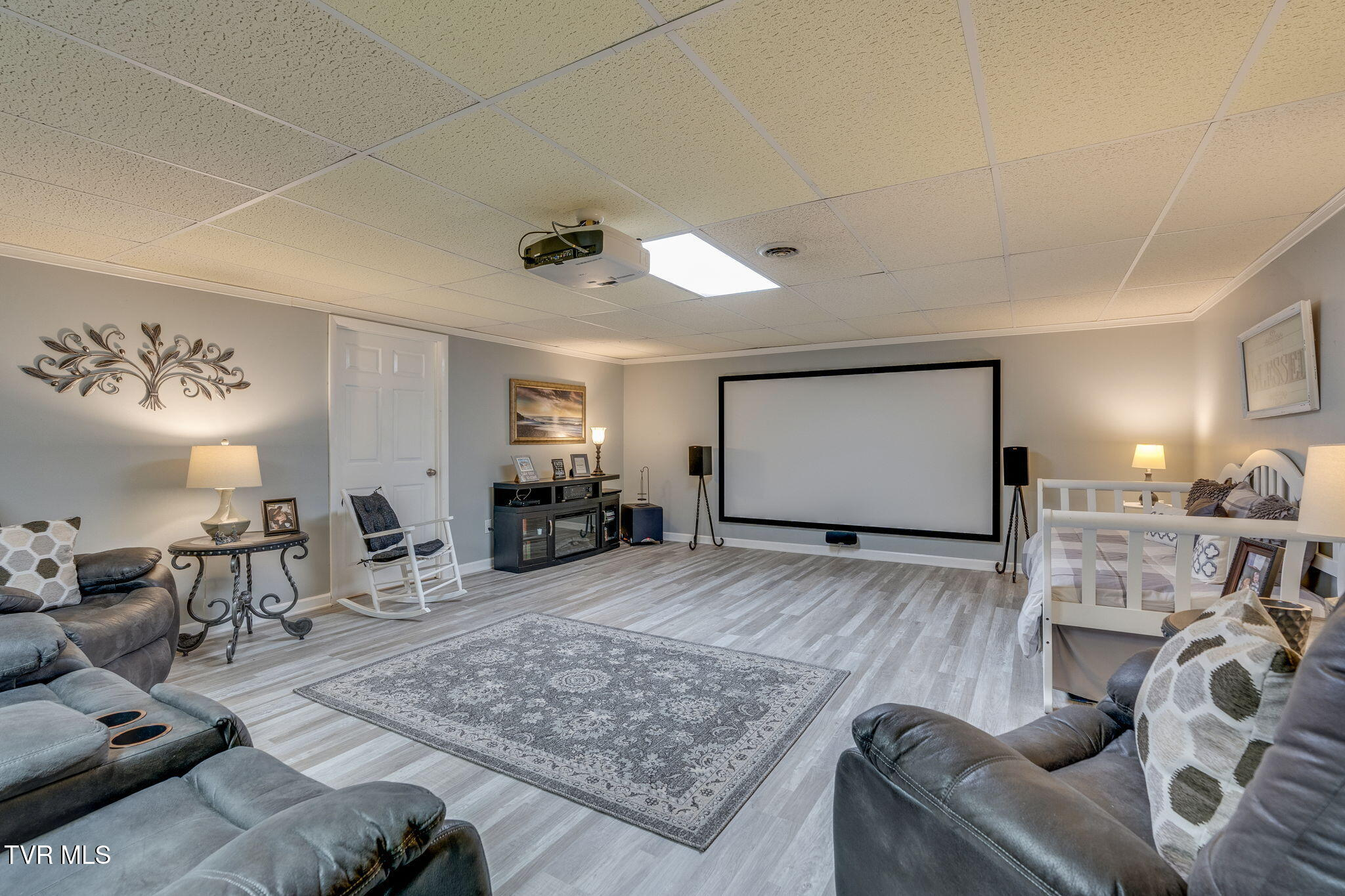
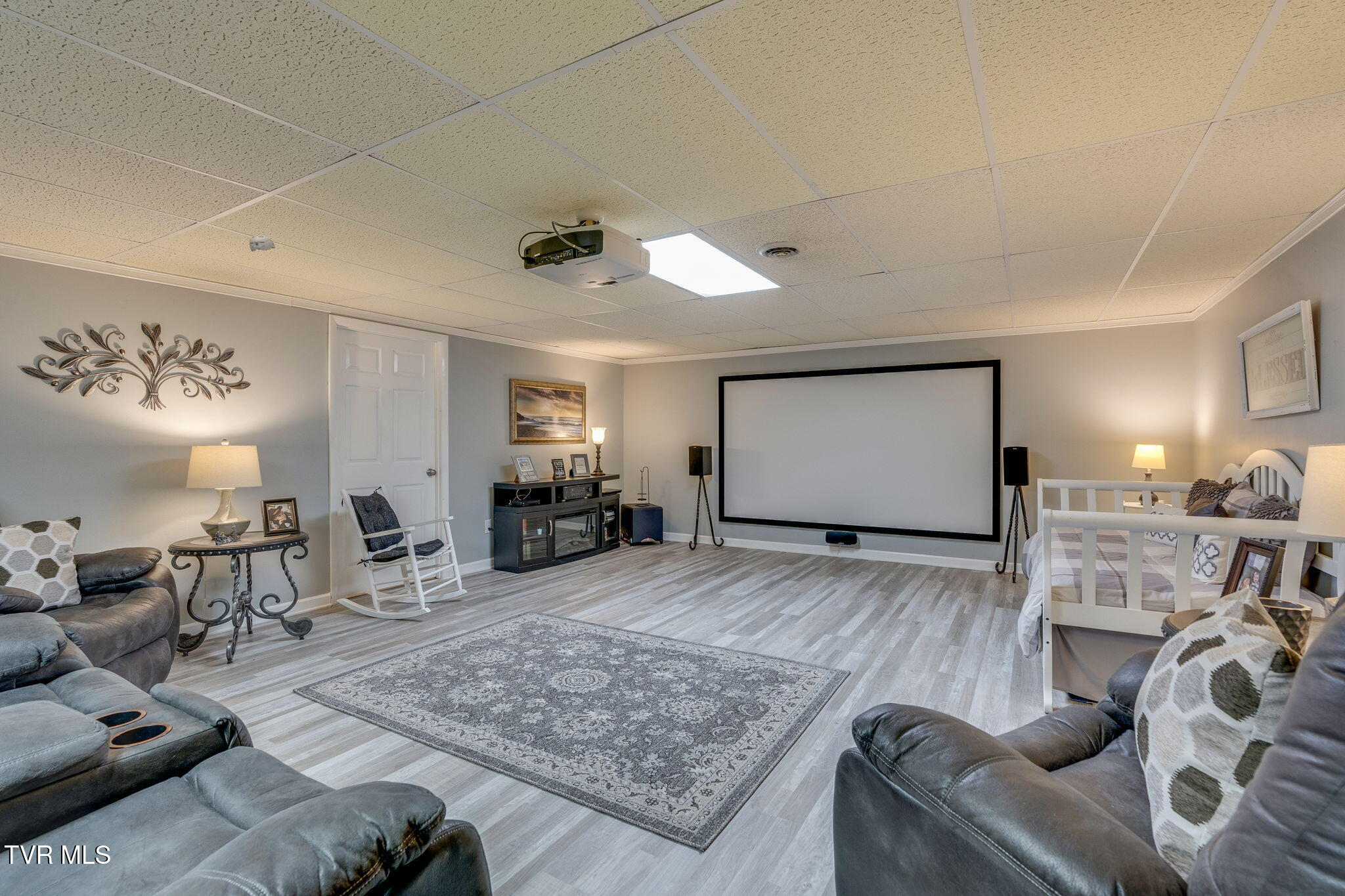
+ smoke detector [249,234,276,252]
